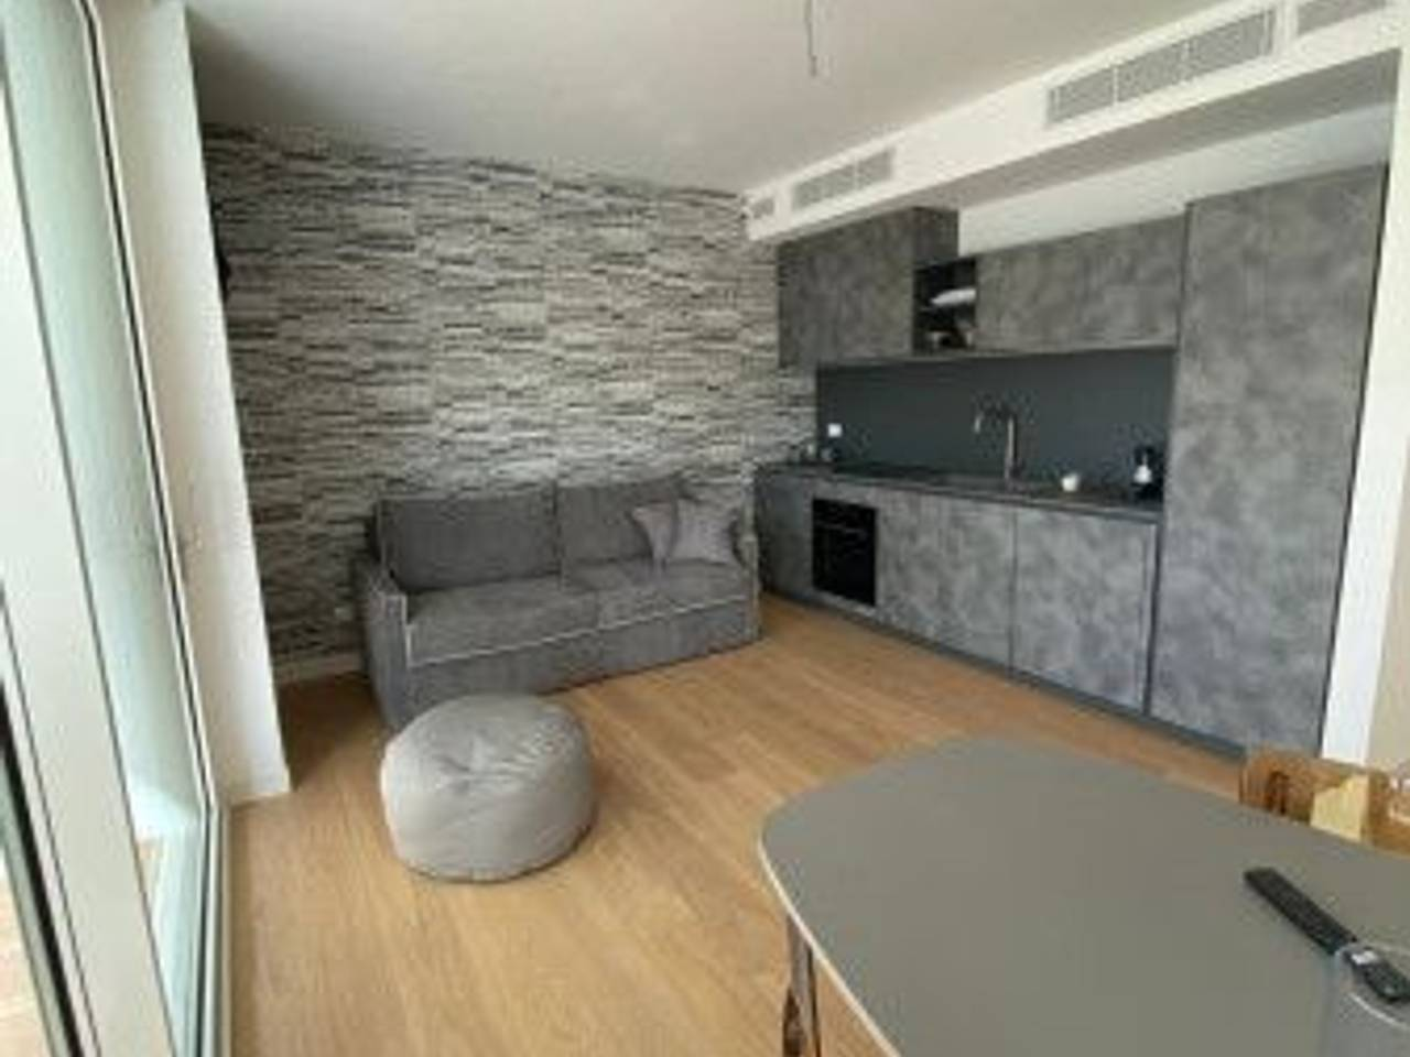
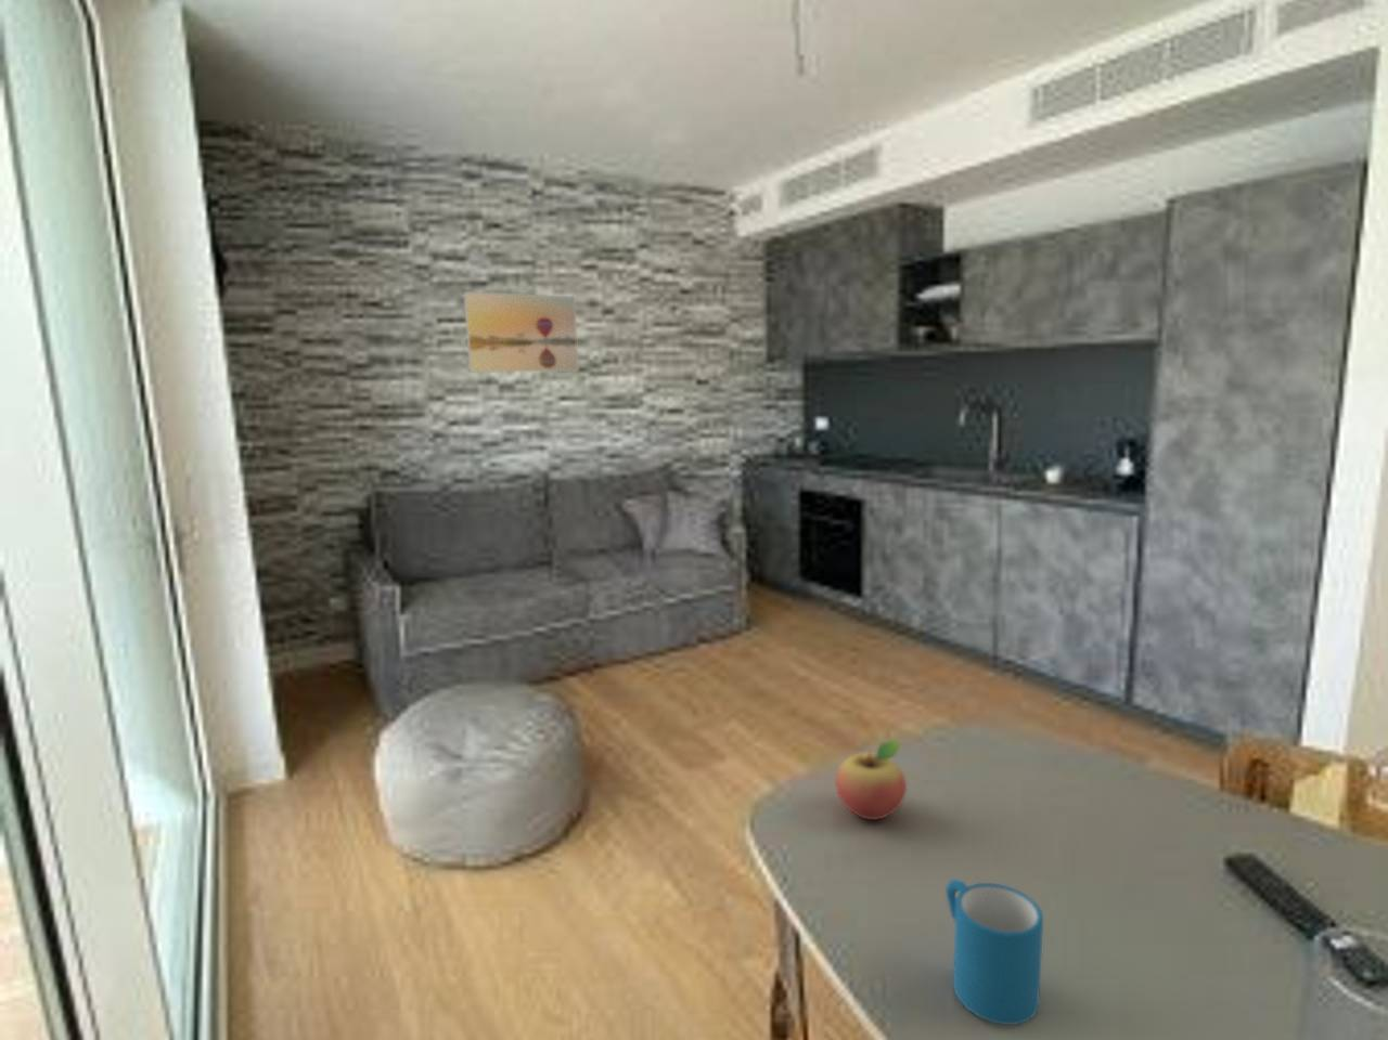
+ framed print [462,291,579,374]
+ mug [944,877,1044,1026]
+ fruit [835,738,907,822]
